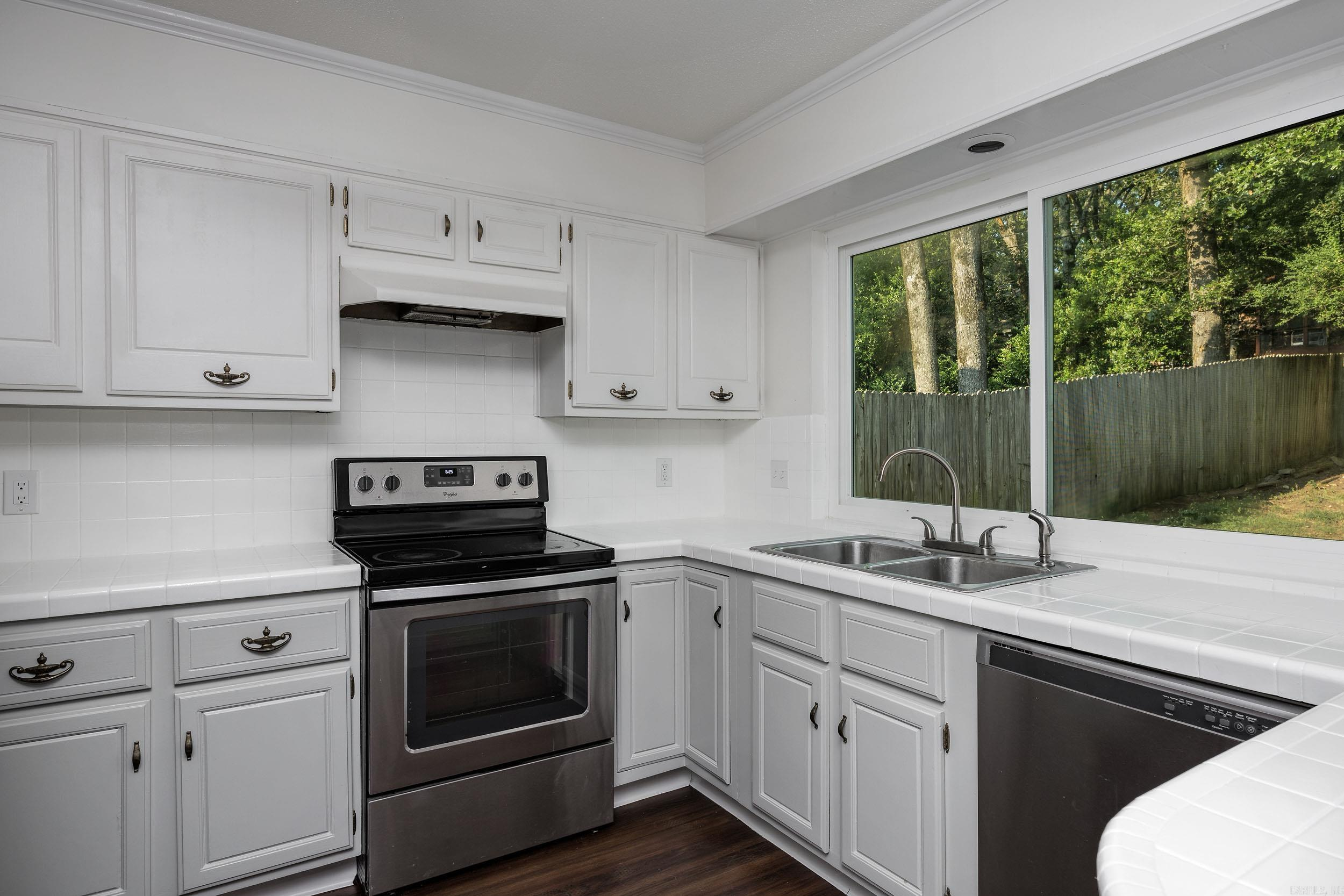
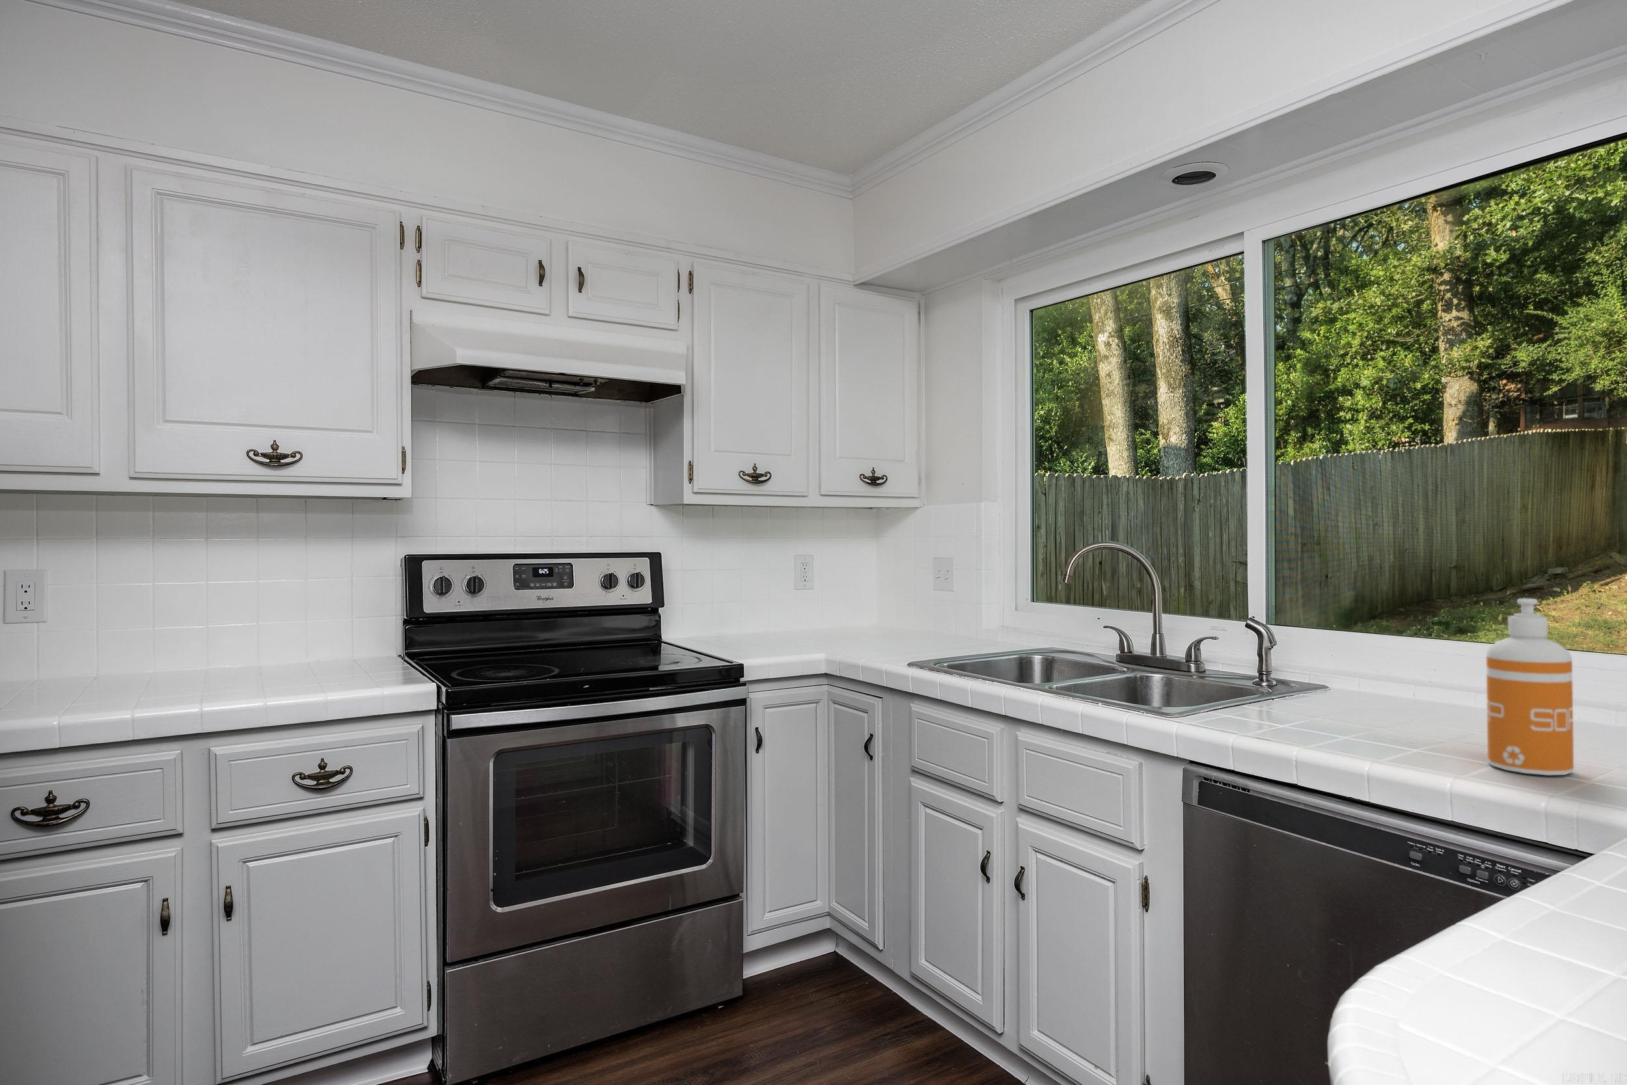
+ soap dispenser [1485,598,1574,776]
